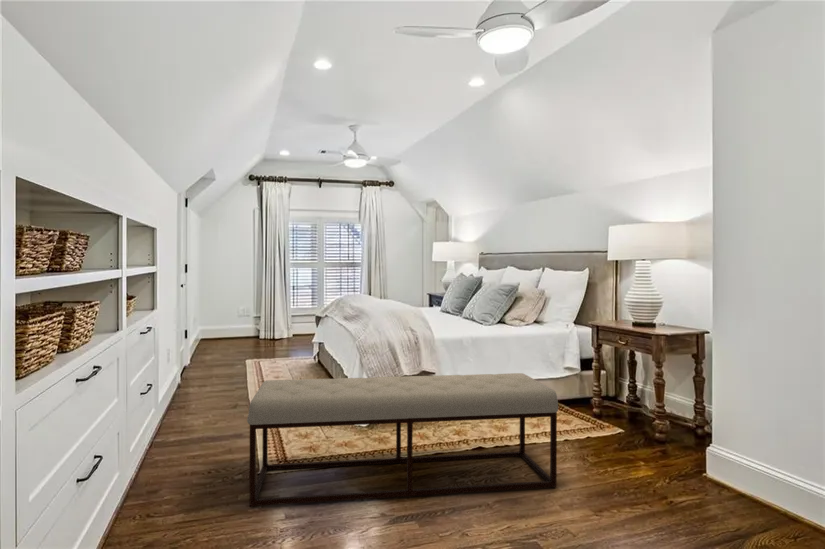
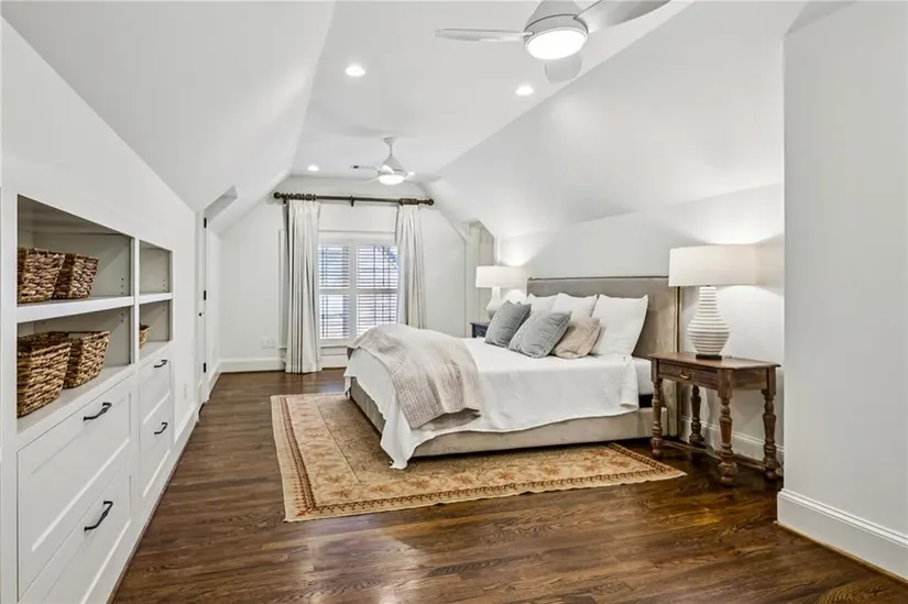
- bench [246,372,559,508]
